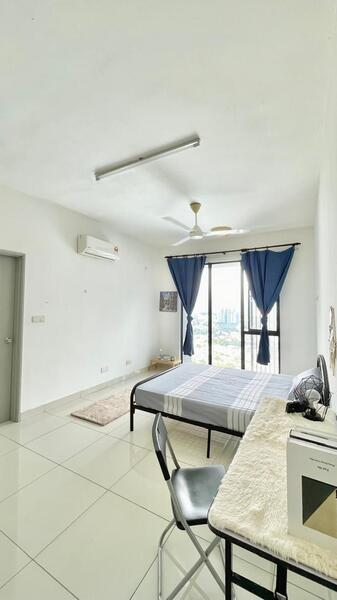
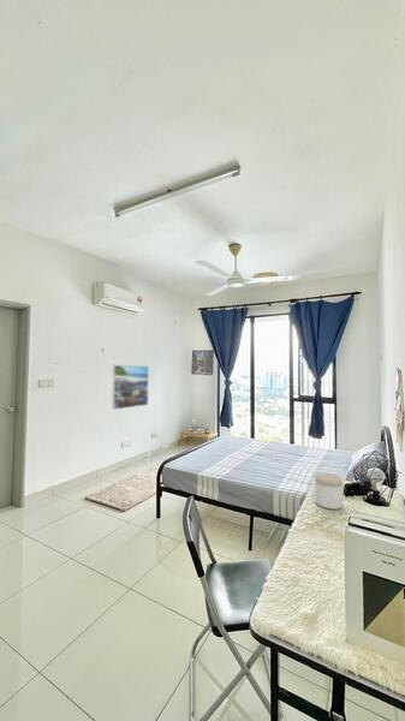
+ jar [314,471,344,511]
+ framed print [111,364,150,411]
